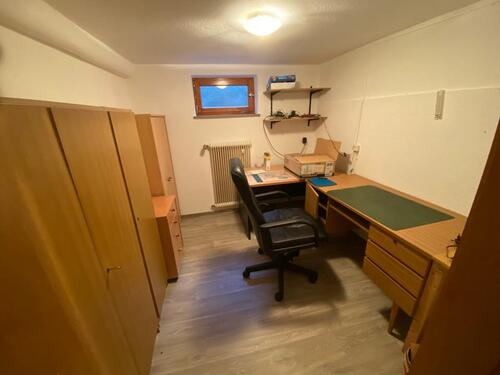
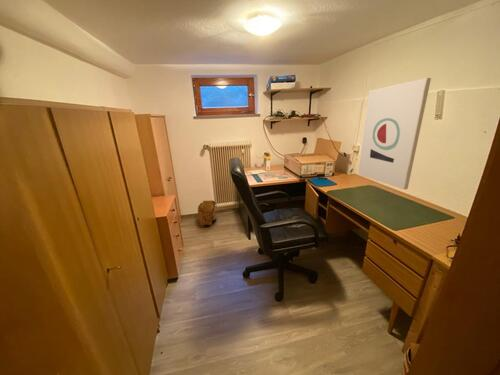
+ backpack [197,199,218,226]
+ wall art [357,77,432,190]
